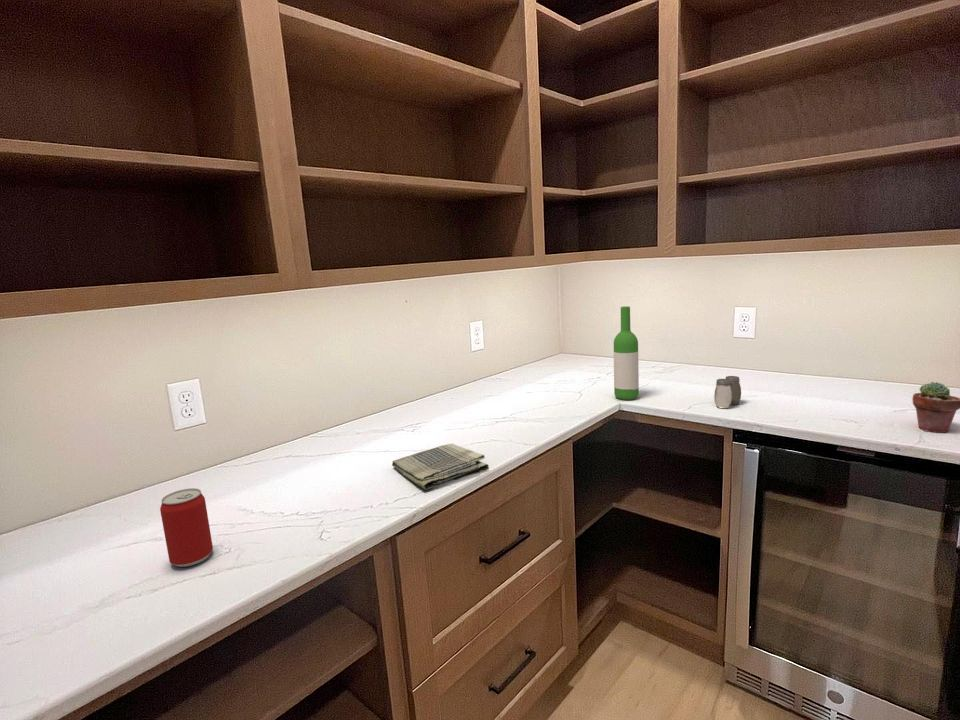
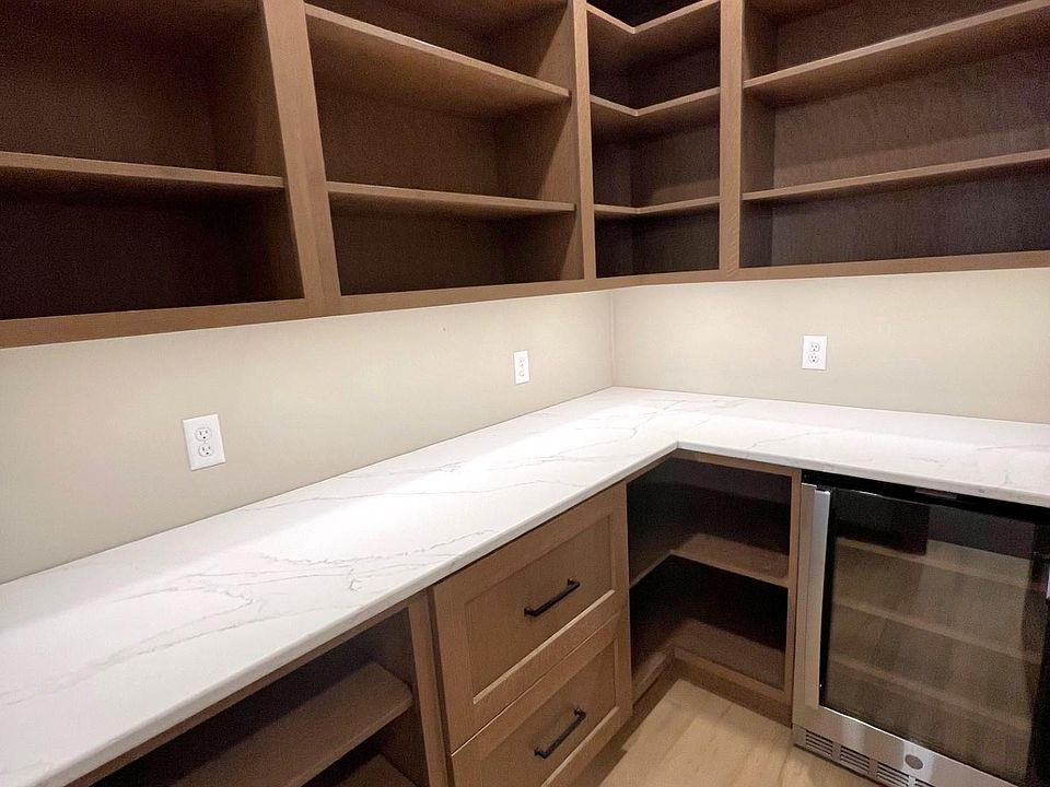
- wine bottle [613,305,640,401]
- potted succulent [911,381,960,434]
- salt and pepper shaker [713,375,742,409]
- dish towel [391,443,490,491]
- beer can [159,487,214,568]
